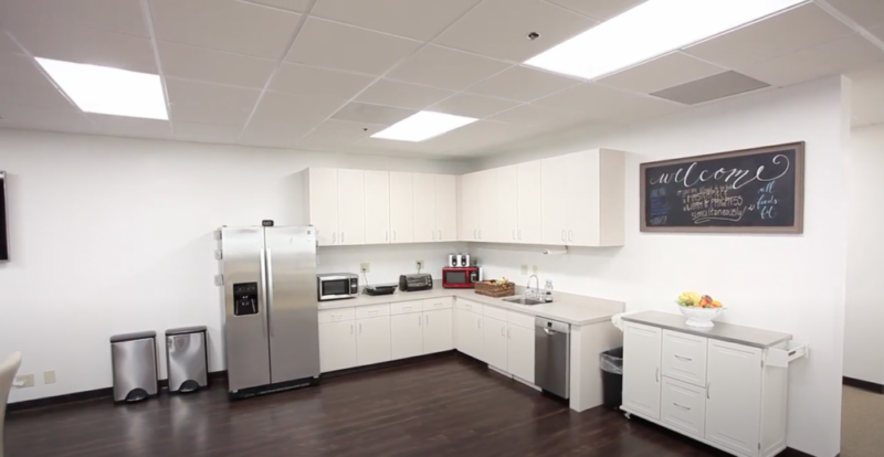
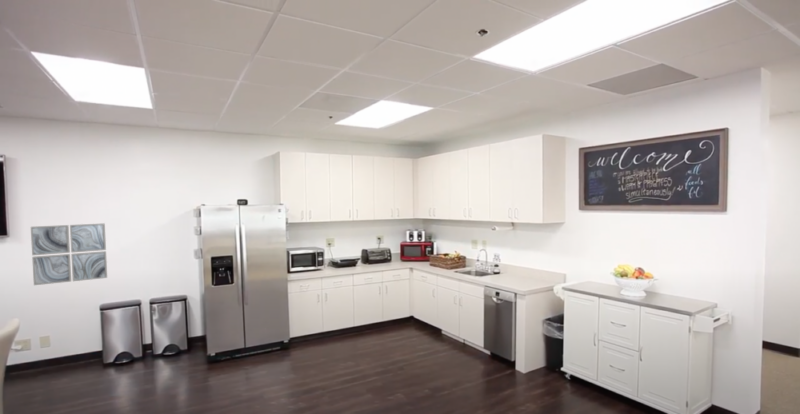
+ wall art [30,222,108,286]
